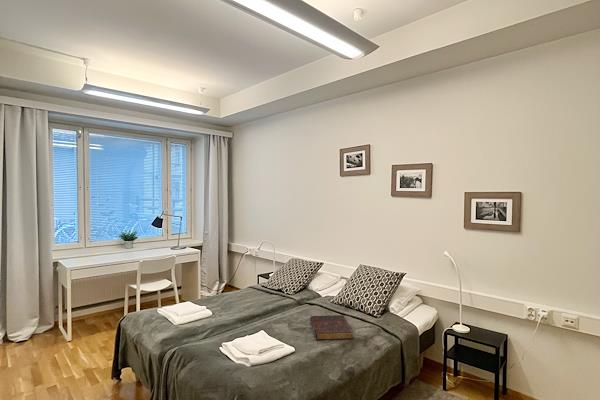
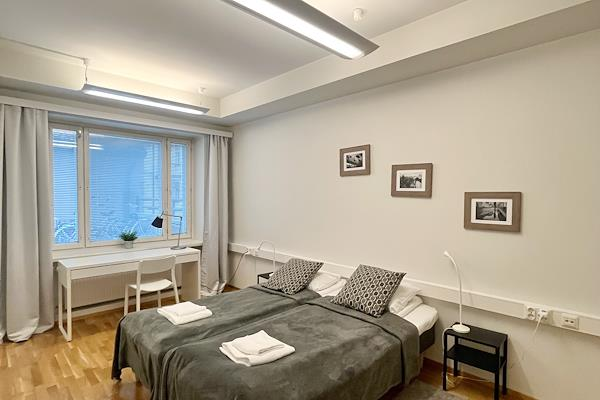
- book [309,314,354,341]
